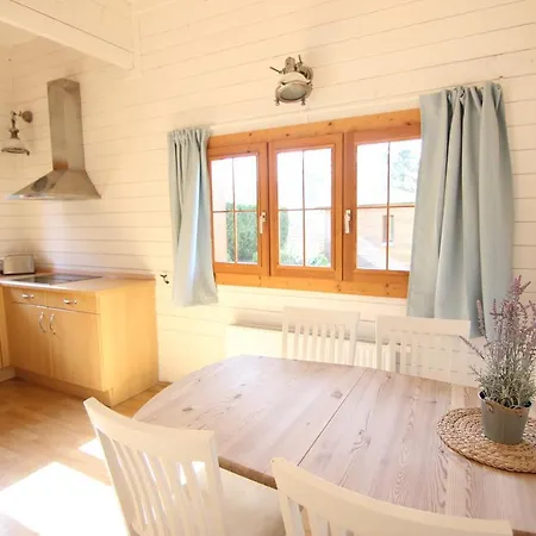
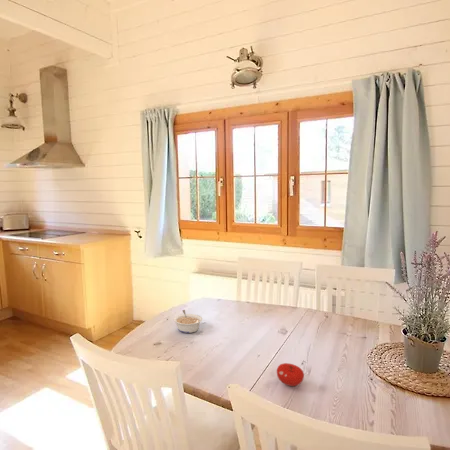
+ legume [173,309,203,334]
+ fruit [276,362,305,387]
